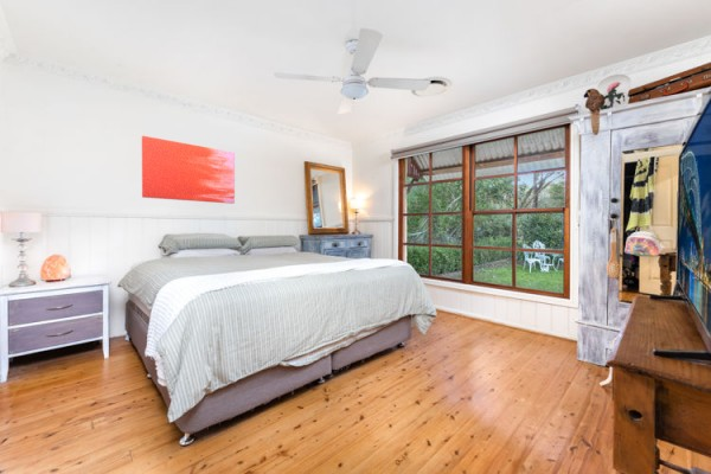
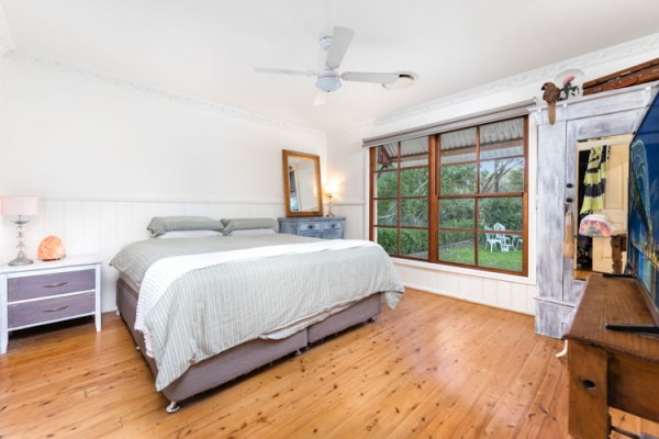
- wall art [141,135,236,205]
